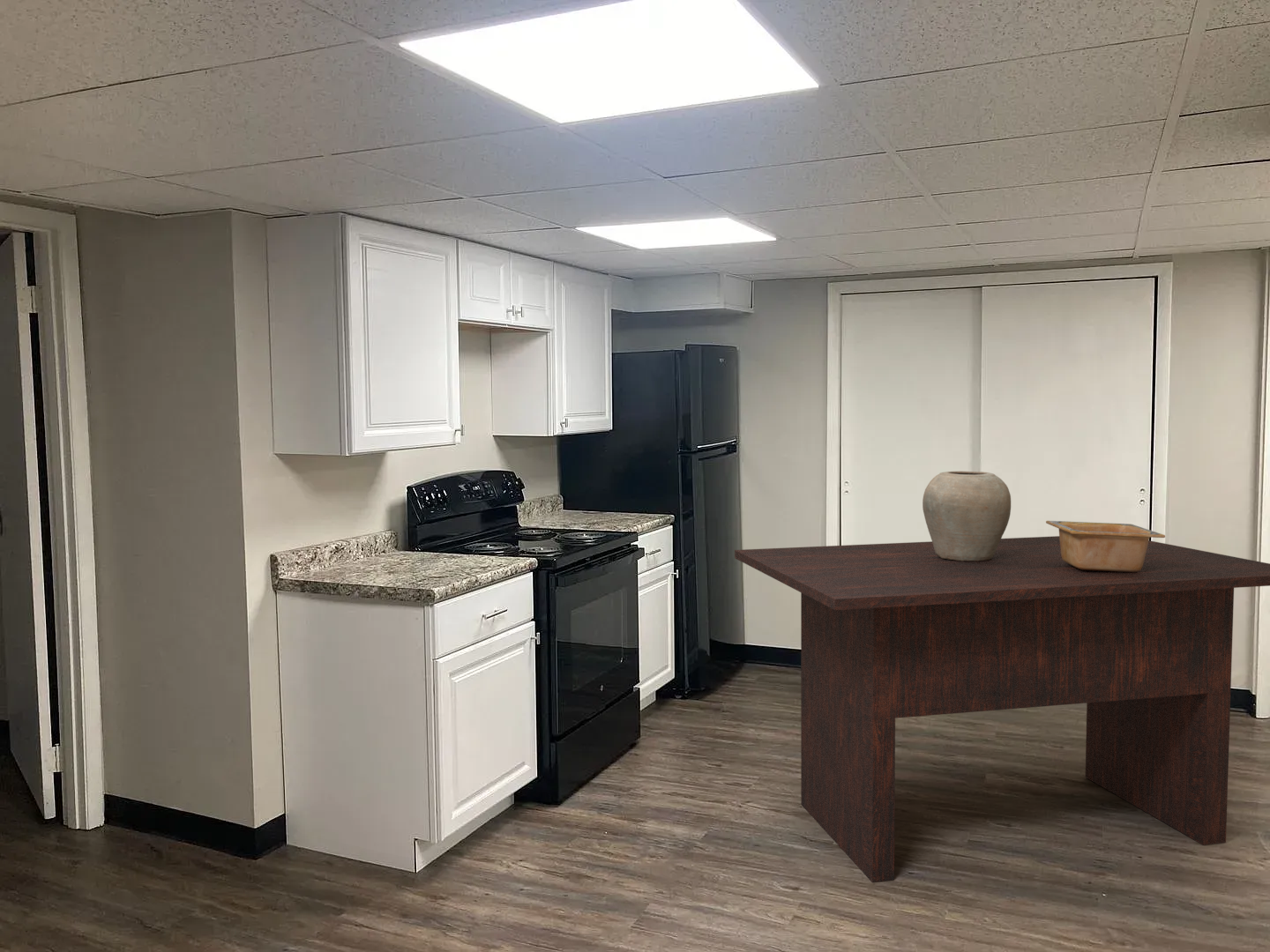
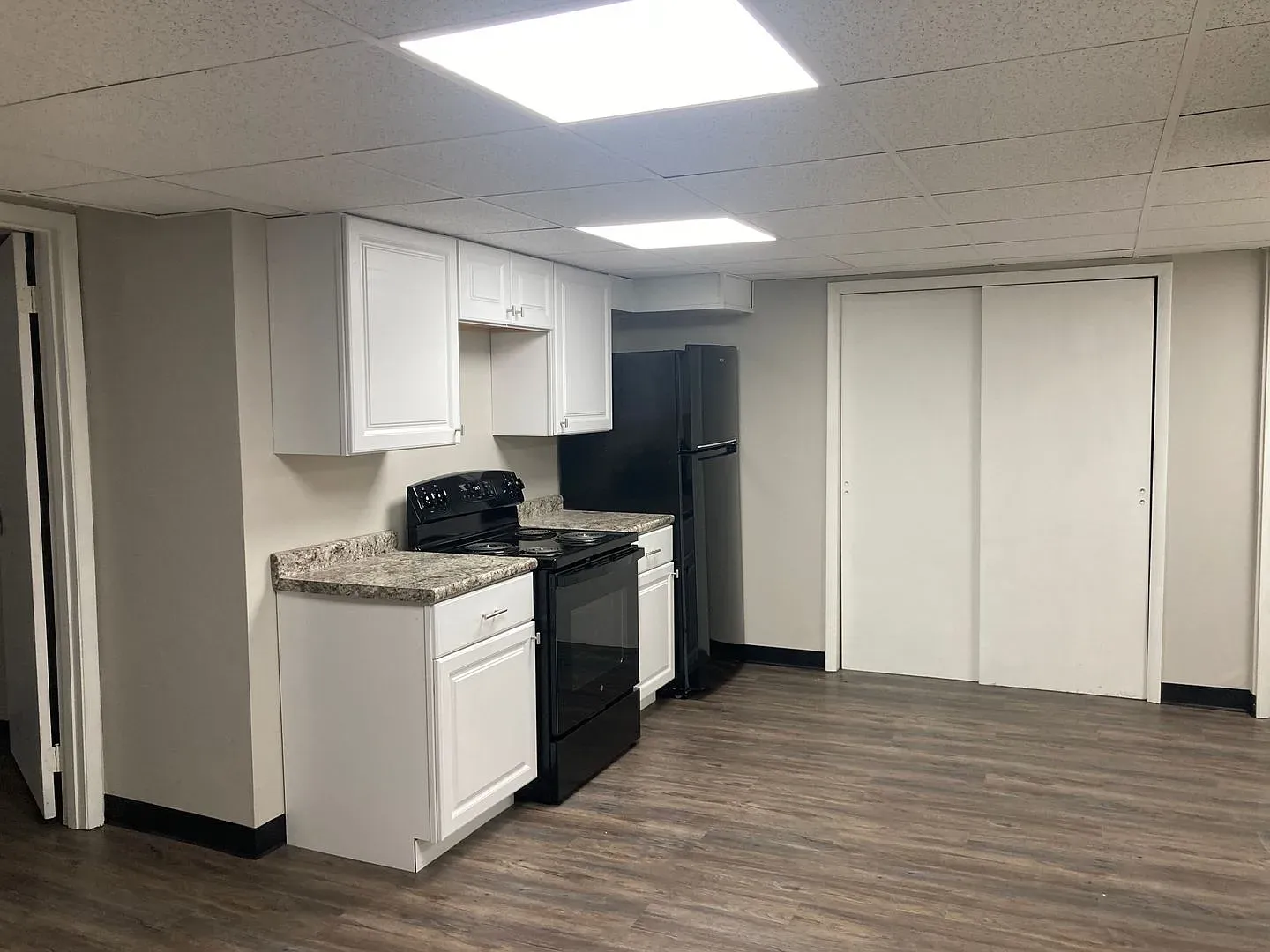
- serving bowl [1045,520,1166,572]
- dining table [734,535,1270,883]
- vase [922,471,1012,562]
